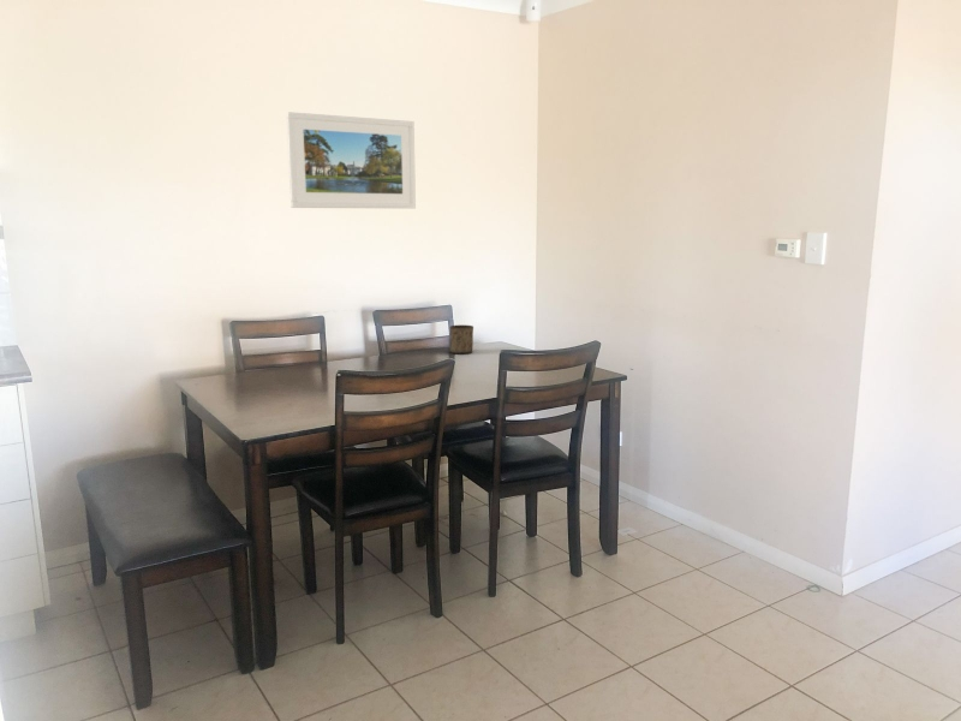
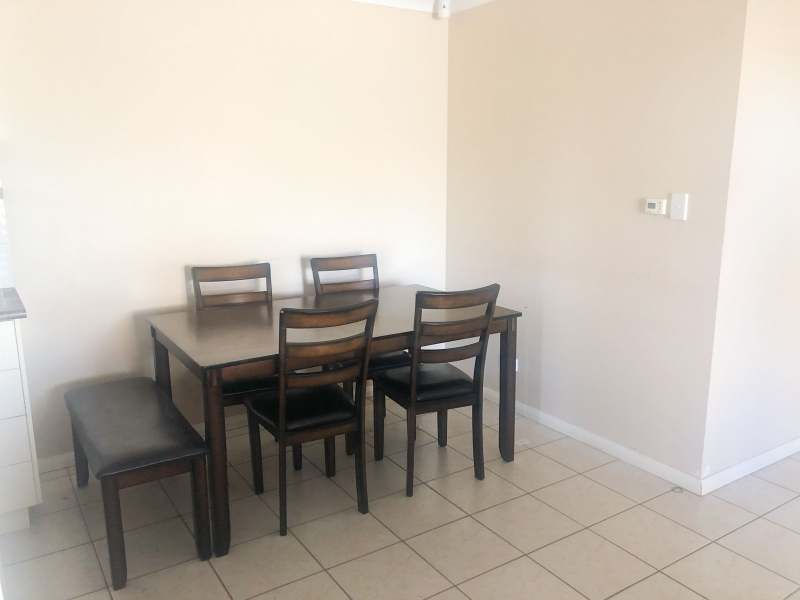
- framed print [285,111,417,209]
- cup [449,323,474,354]
